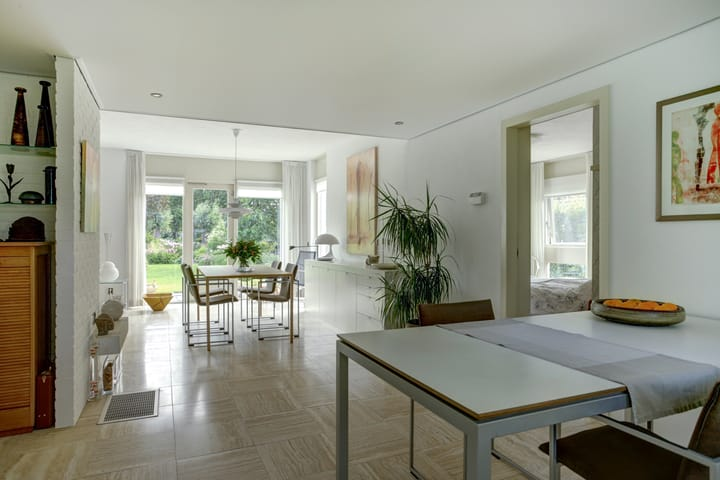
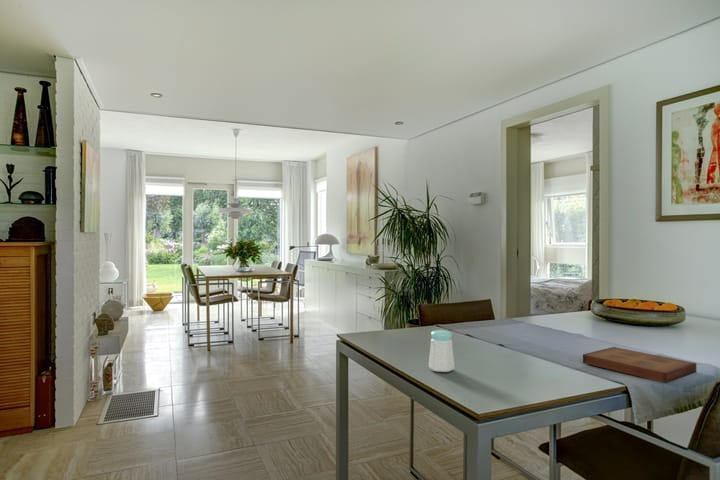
+ book [582,346,697,384]
+ salt shaker [428,329,455,373]
